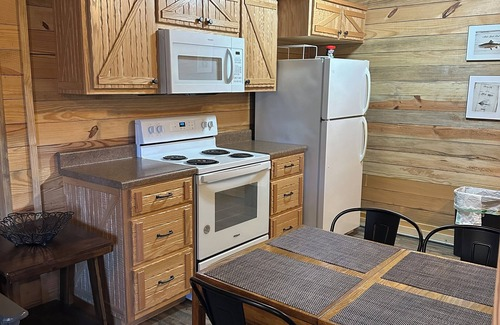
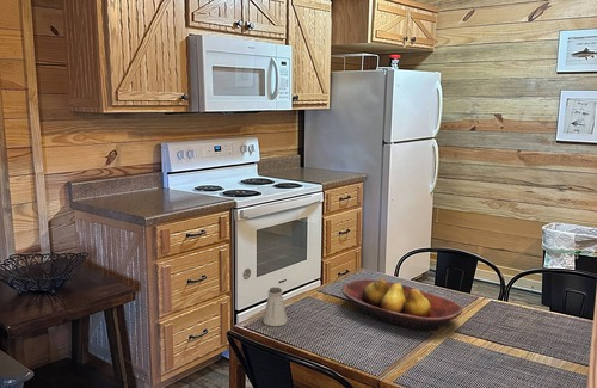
+ saltshaker [261,287,289,327]
+ fruit bowl [340,277,463,332]
